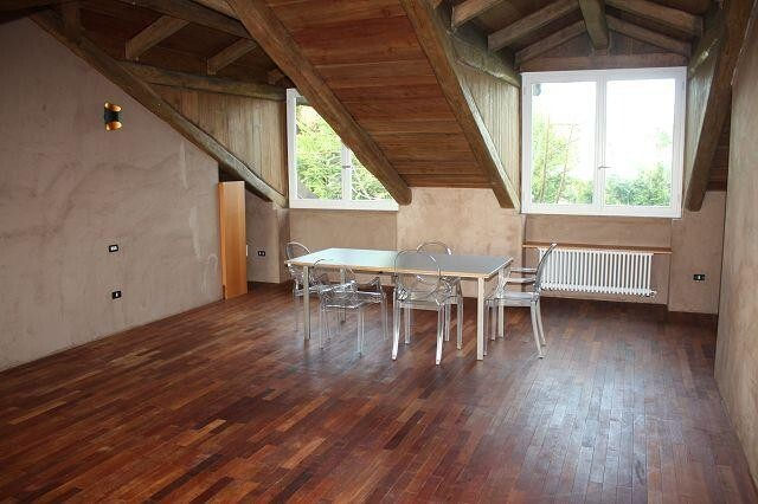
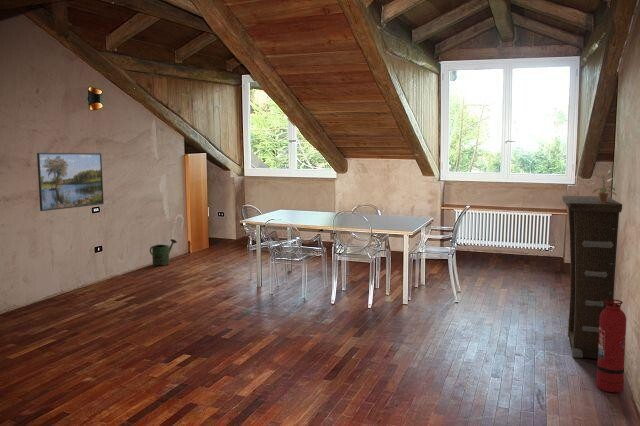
+ fire extinguisher [595,299,627,393]
+ watering can [149,238,178,266]
+ potted plant [588,168,618,202]
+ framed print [36,152,105,212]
+ cabinet [561,195,623,360]
